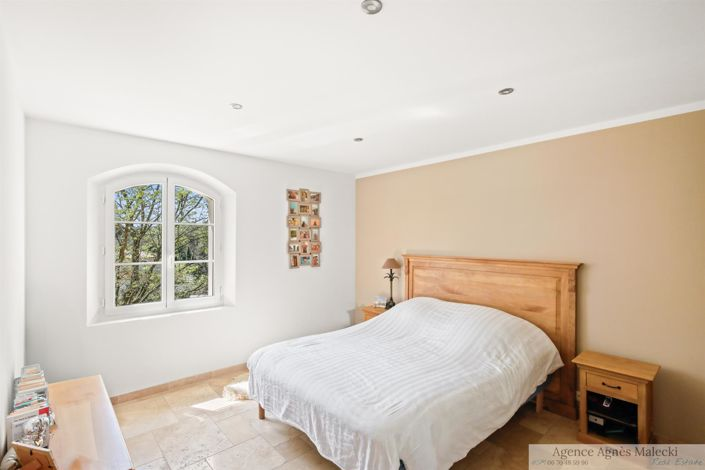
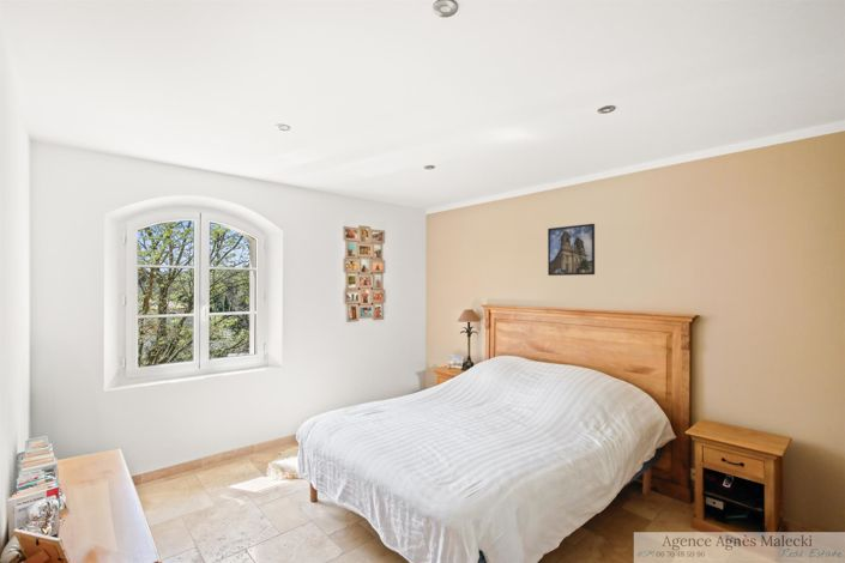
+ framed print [547,223,596,277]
